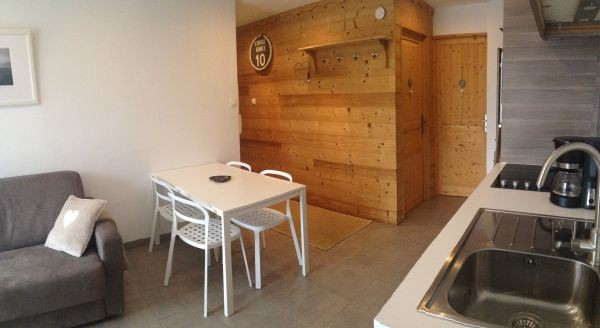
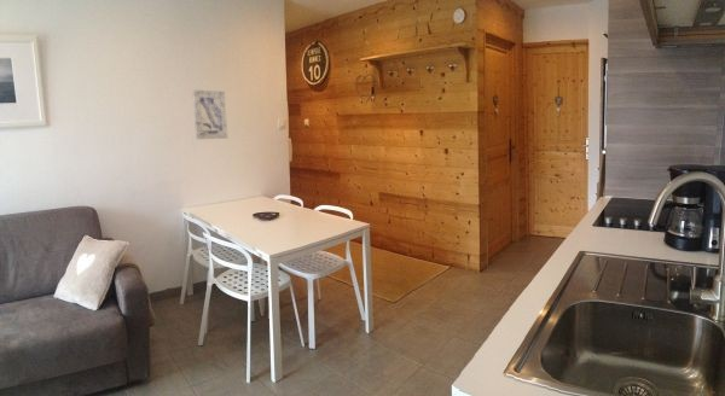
+ wall art [191,88,228,140]
